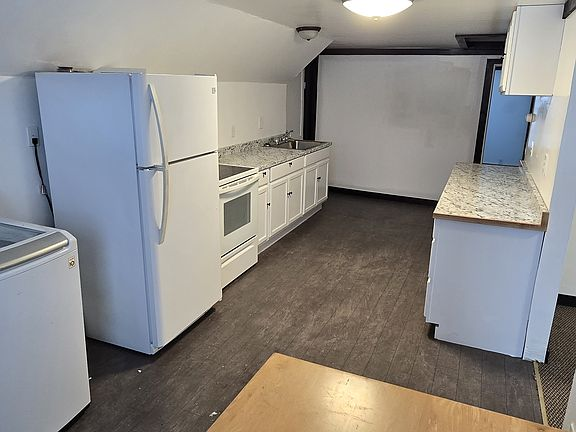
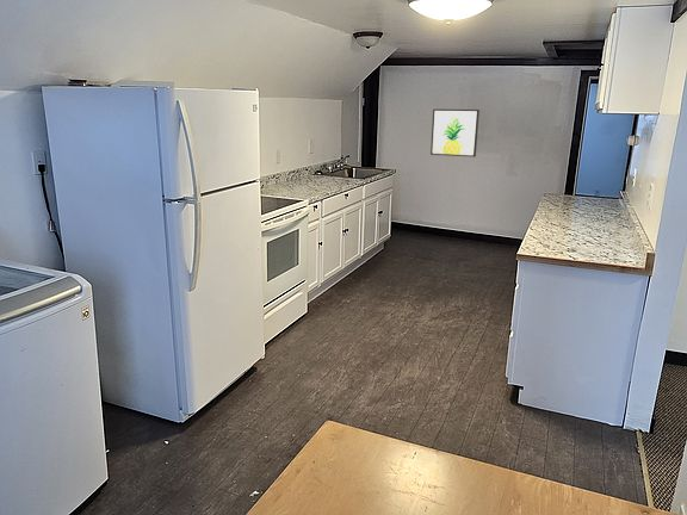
+ wall art [429,108,481,159]
